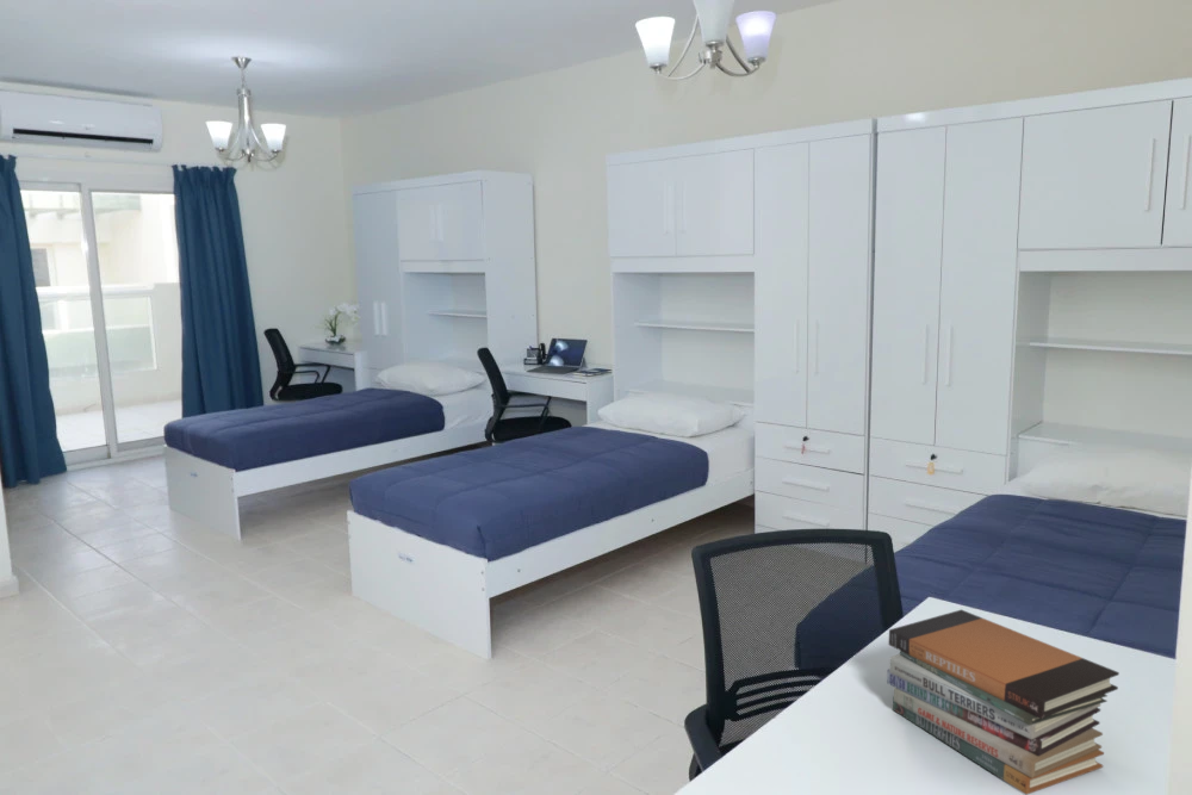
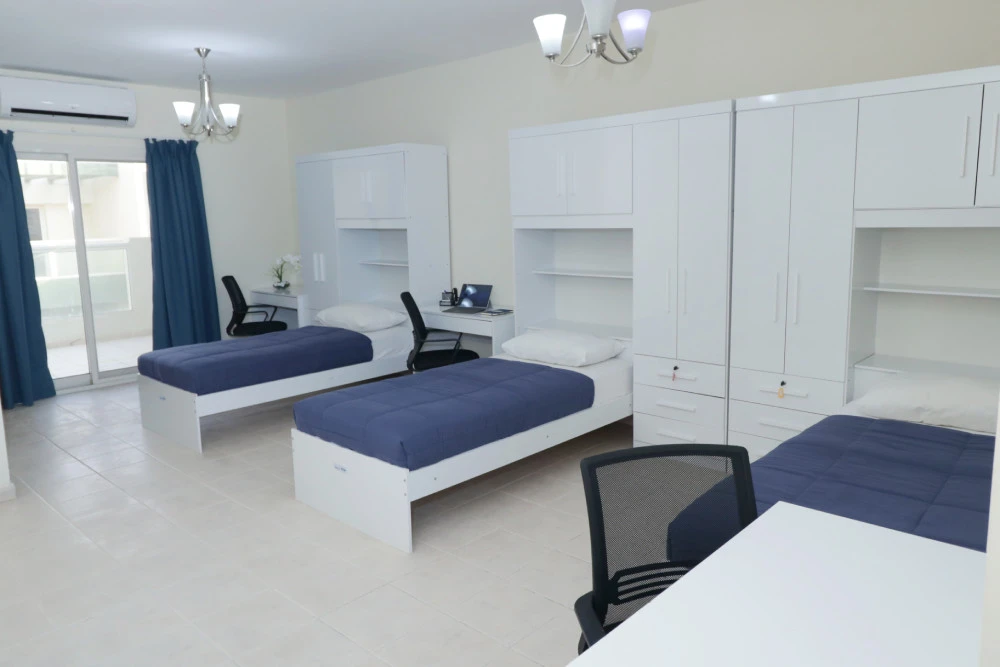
- book stack [886,608,1120,795]
